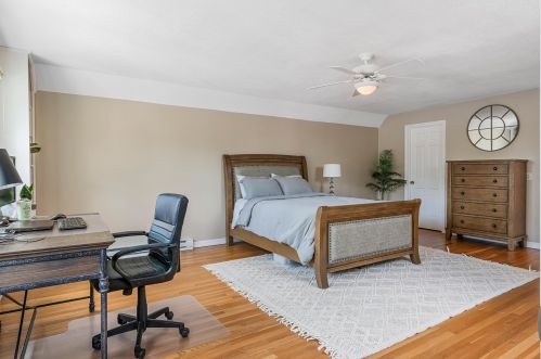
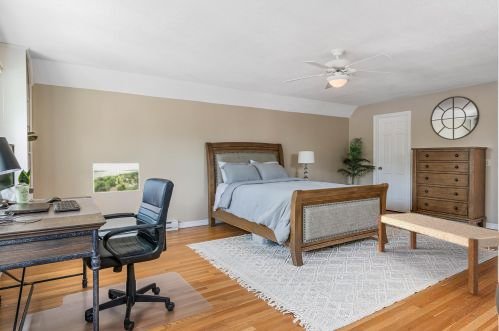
+ bench [378,212,499,295]
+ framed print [92,162,140,194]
